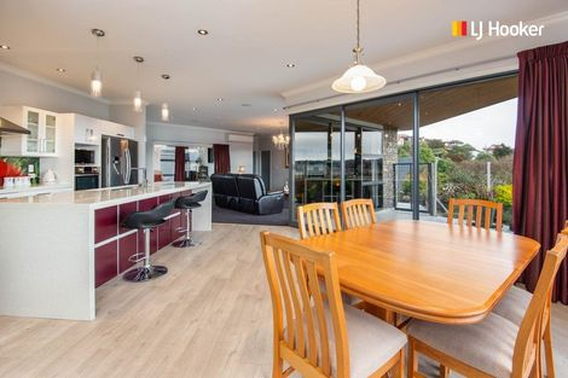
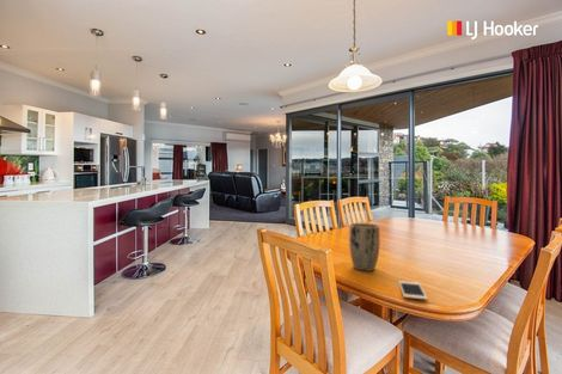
+ cell phone [397,280,428,301]
+ plant pot [348,222,380,272]
